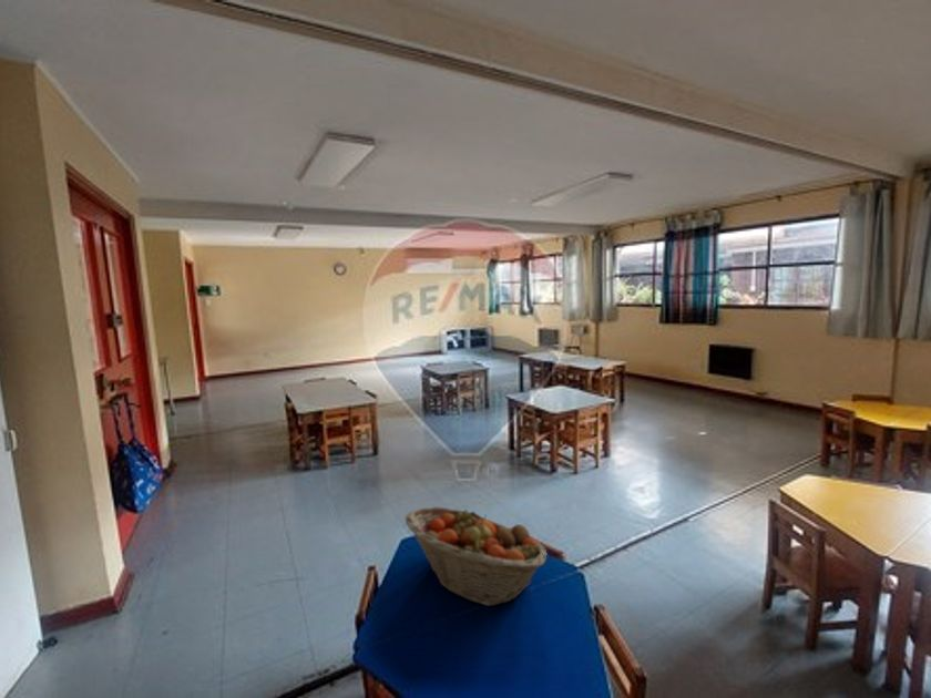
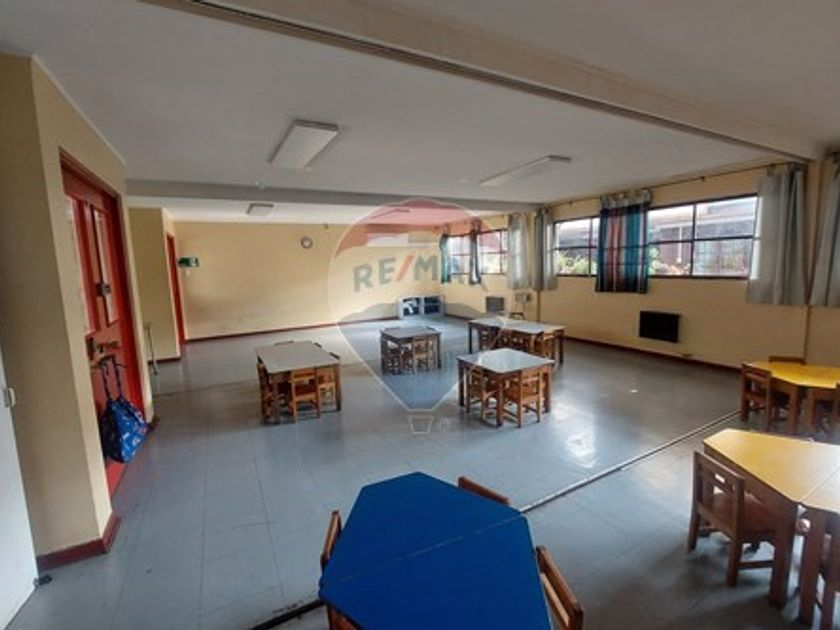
- fruit basket [403,505,549,607]
